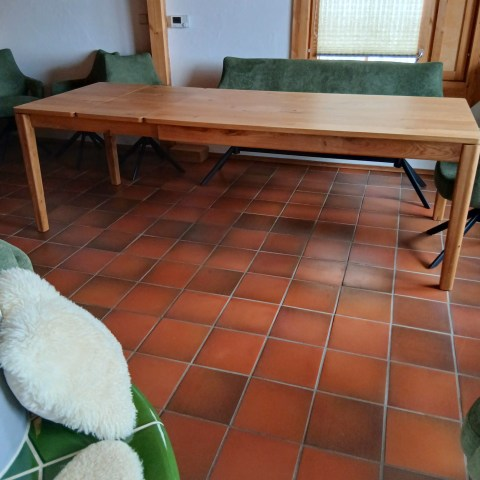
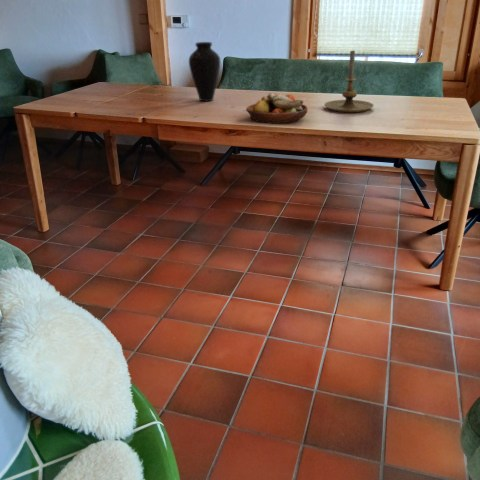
+ candle holder [323,50,375,113]
+ vase [188,41,221,102]
+ fruit bowl [245,92,309,125]
